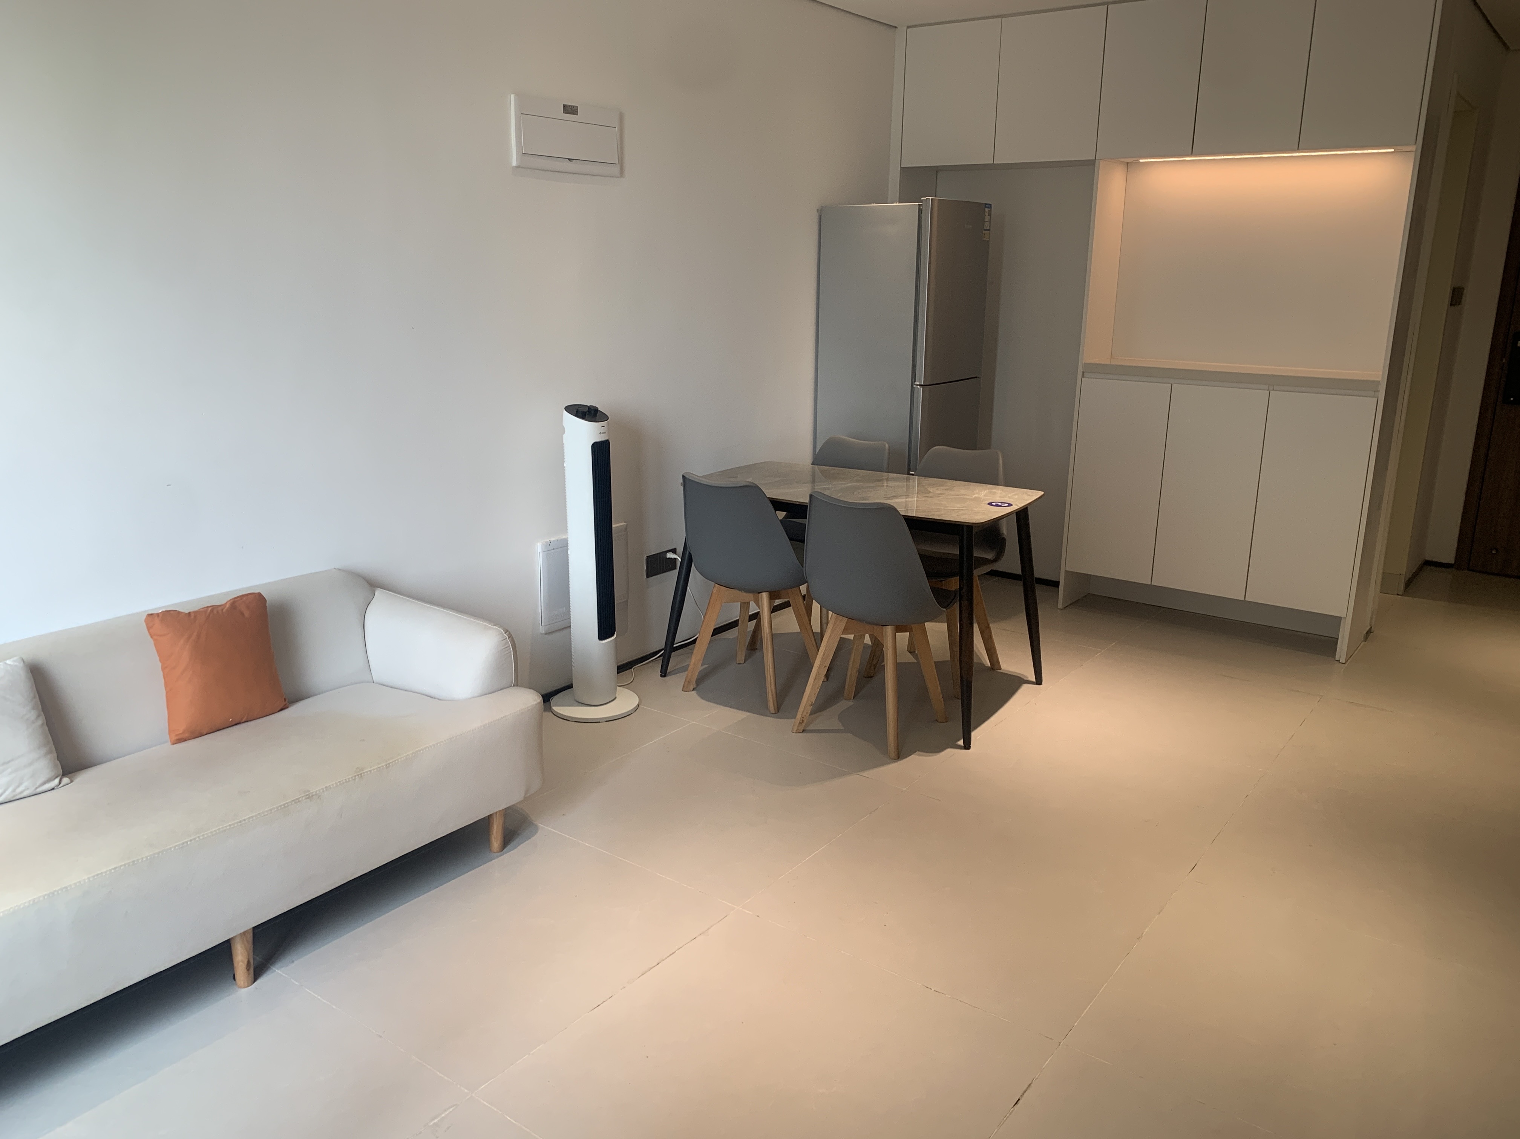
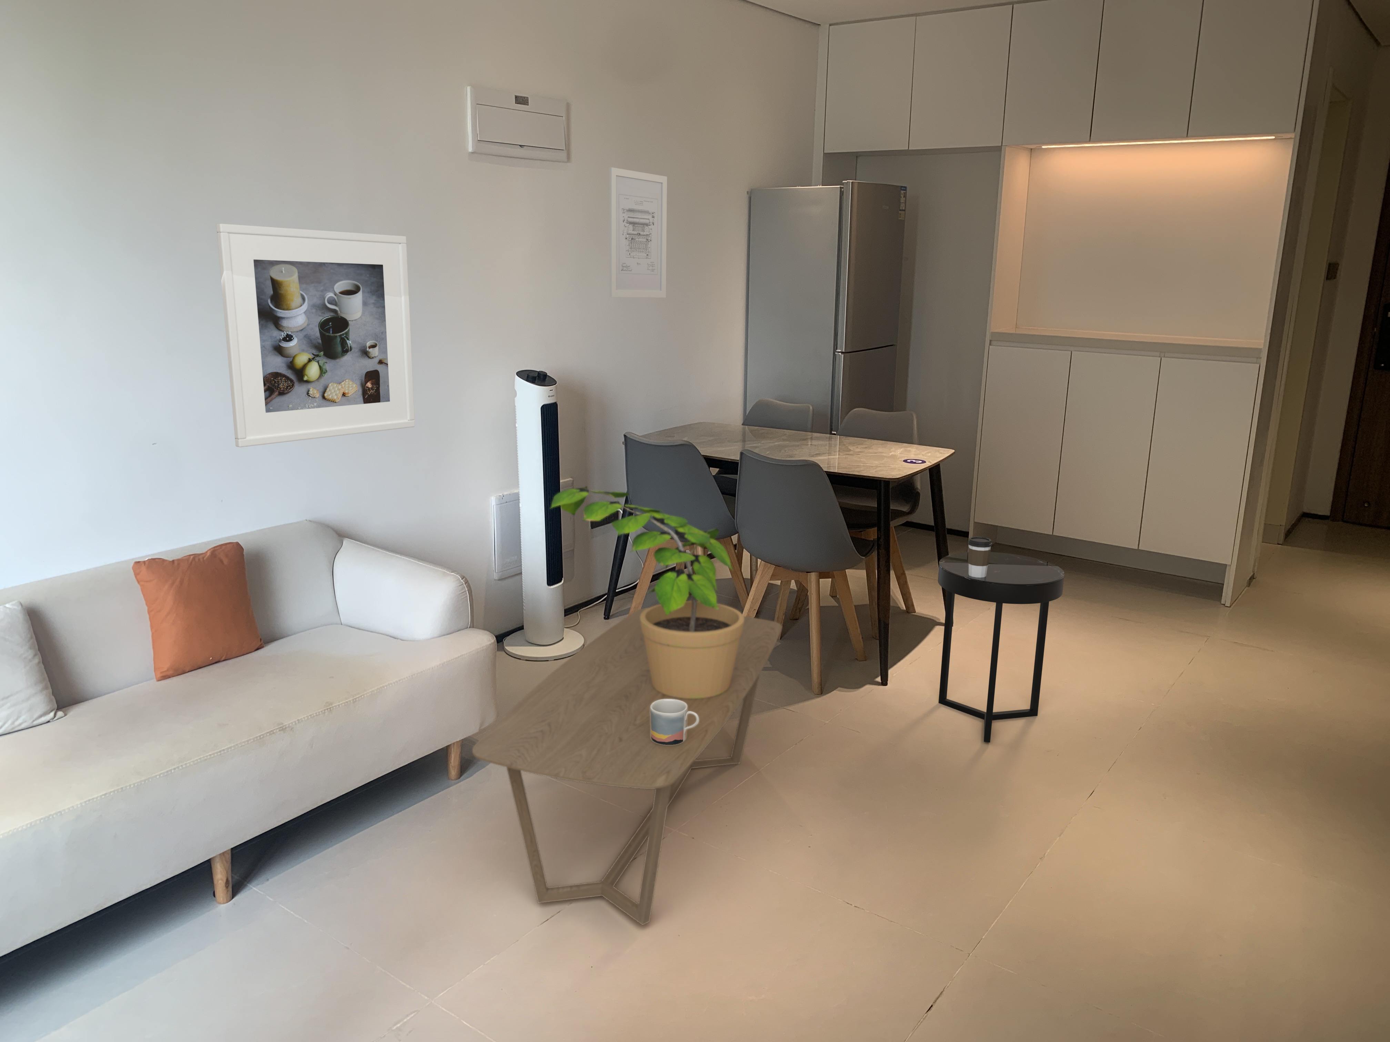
+ side table [938,552,1065,743]
+ coffee table [472,607,783,926]
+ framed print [216,223,415,448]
+ coffee cup [968,536,993,578]
+ mug [650,698,699,745]
+ potted plant [548,486,744,698]
+ wall art [609,166,668,298]
